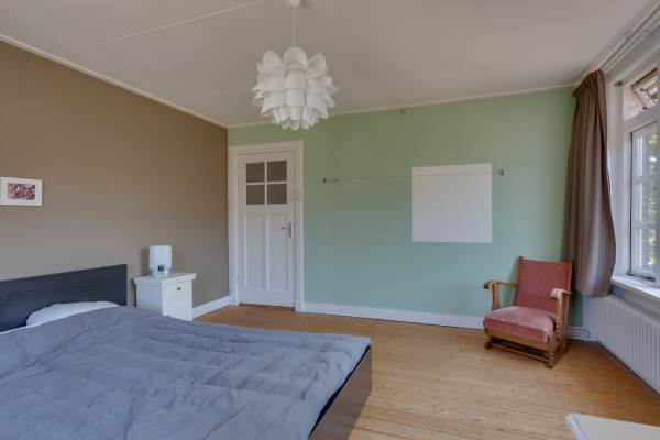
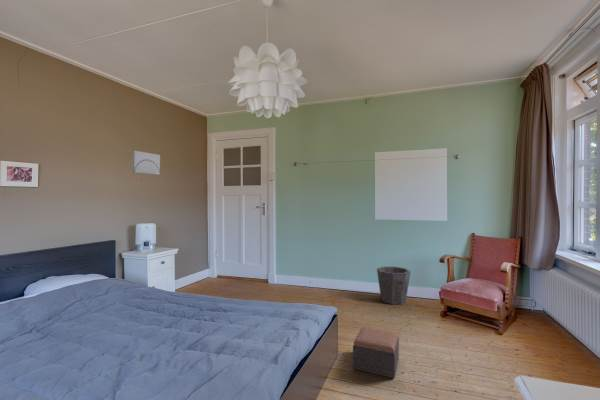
+ waste bin [376,266,412,305]
+ wall art [131,150,161,176]
+ footstool [352,326,400,379]
